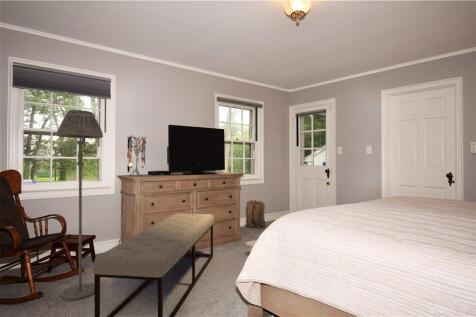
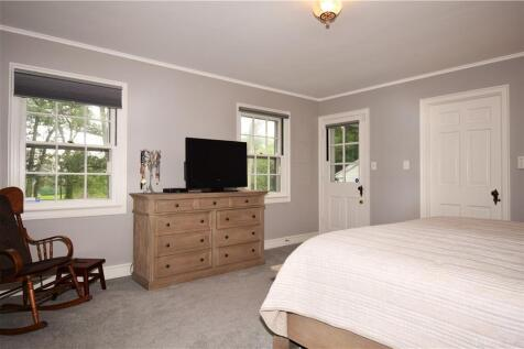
- floor lamp [56,109,104,301]
- backpack [244,199,267,229]
- bench [92,212,215,317]
